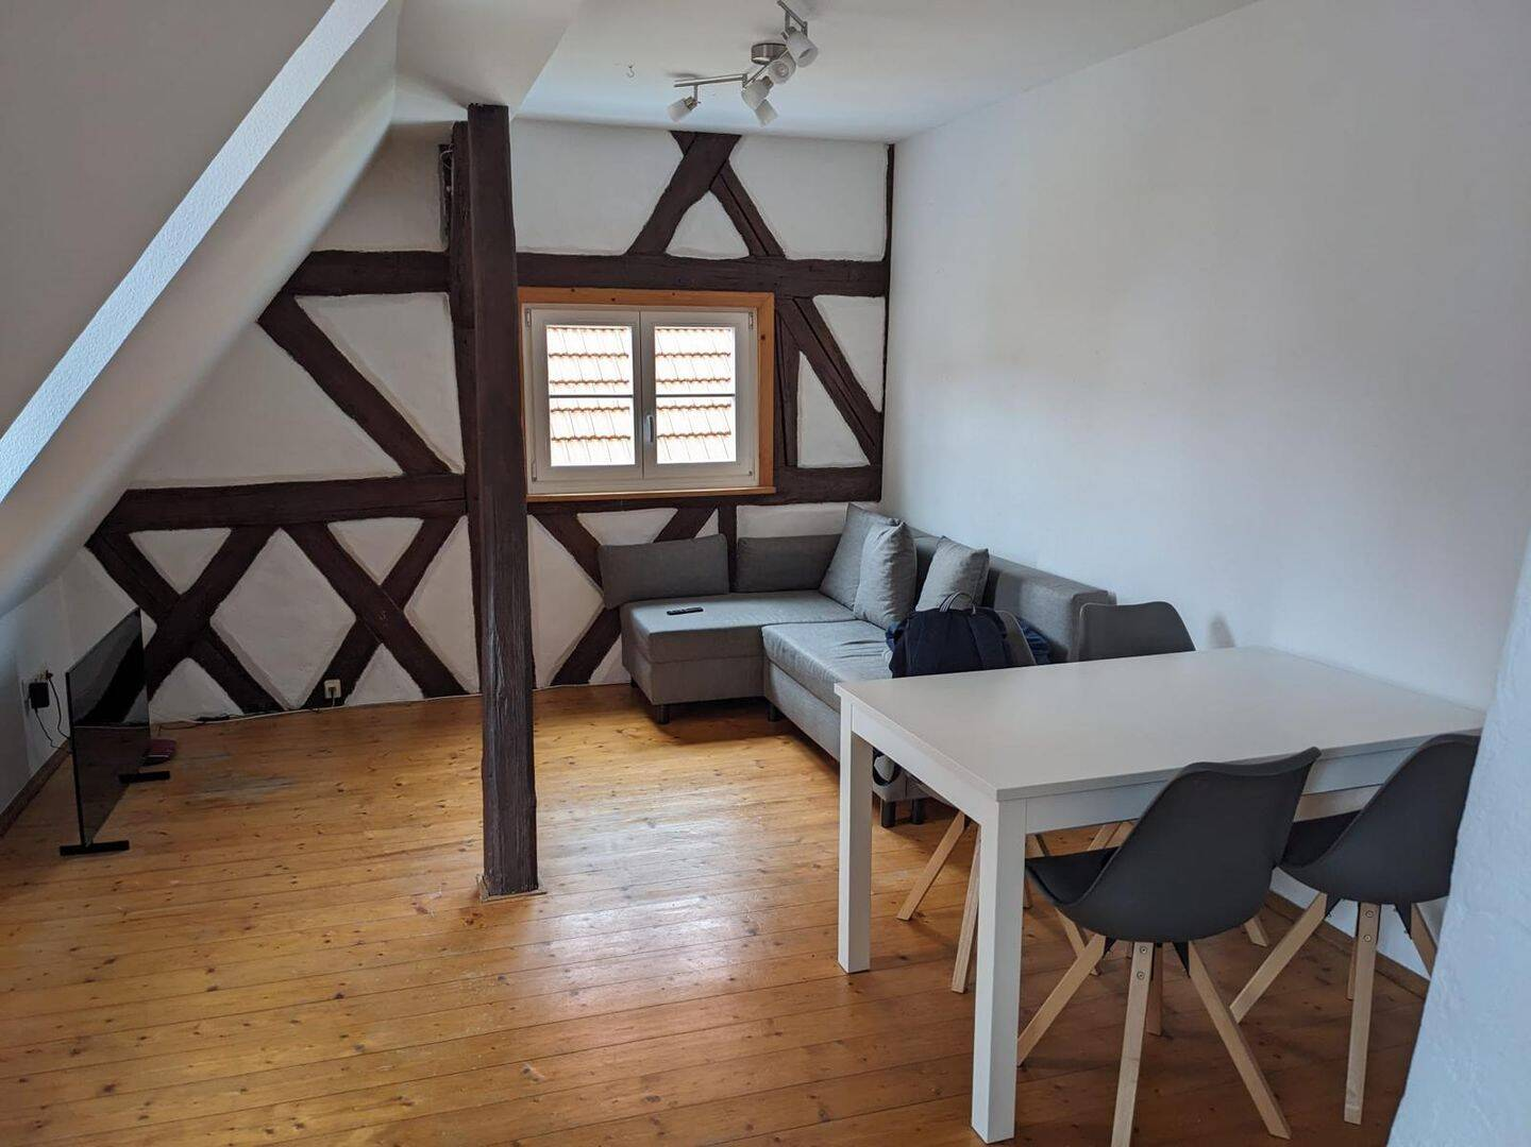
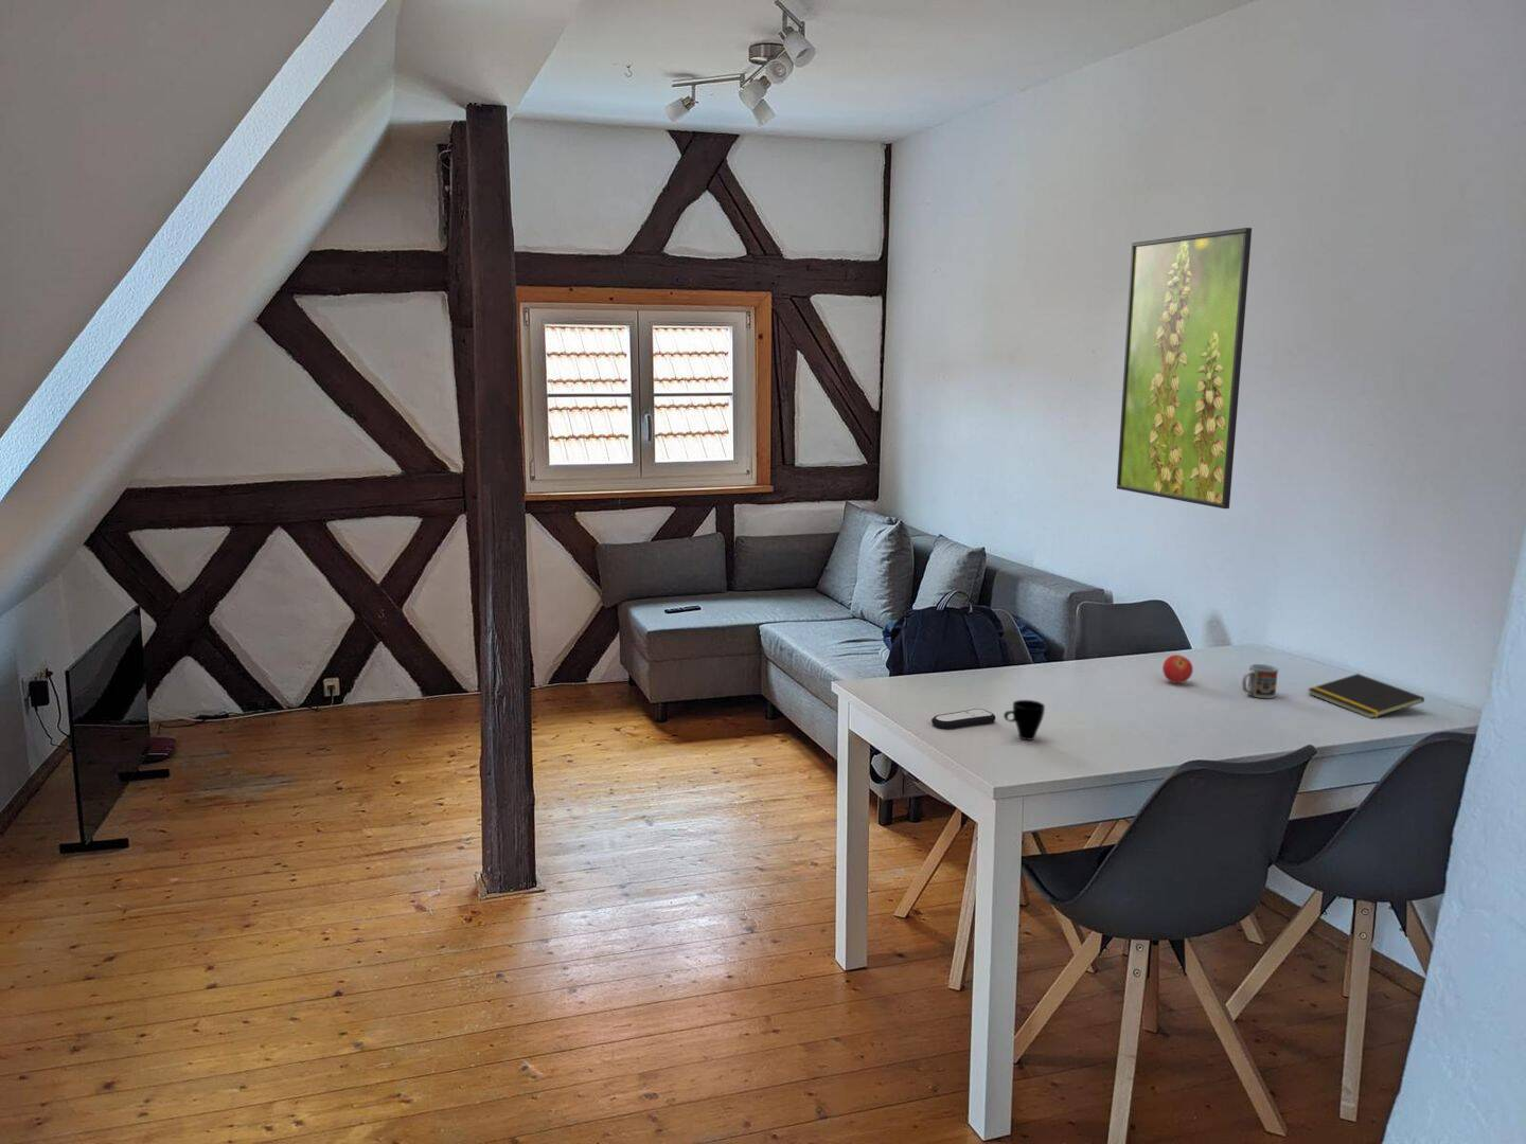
+ remote control [930,708,997,729]
+ cup [1241,663,1280,699]
+ cup [1002,699,1045,741]
+ fruit [1162,654,1194,684]
+ notepad [1306,673,1425,720]
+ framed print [1116,227,1252,510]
